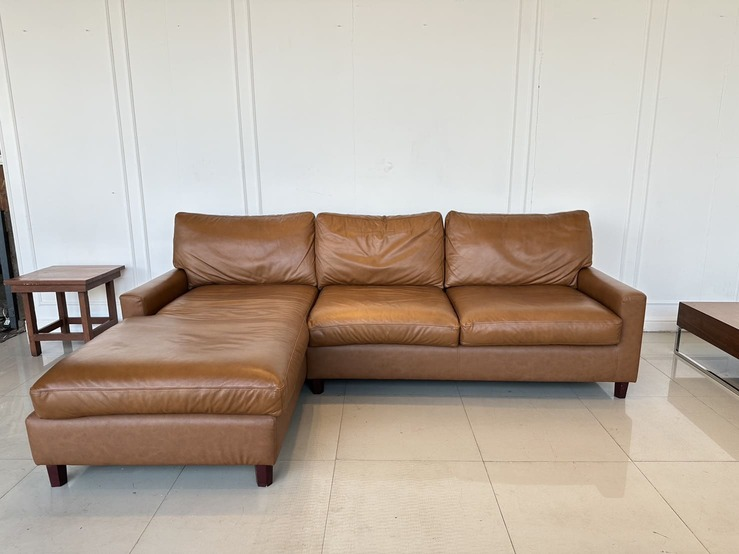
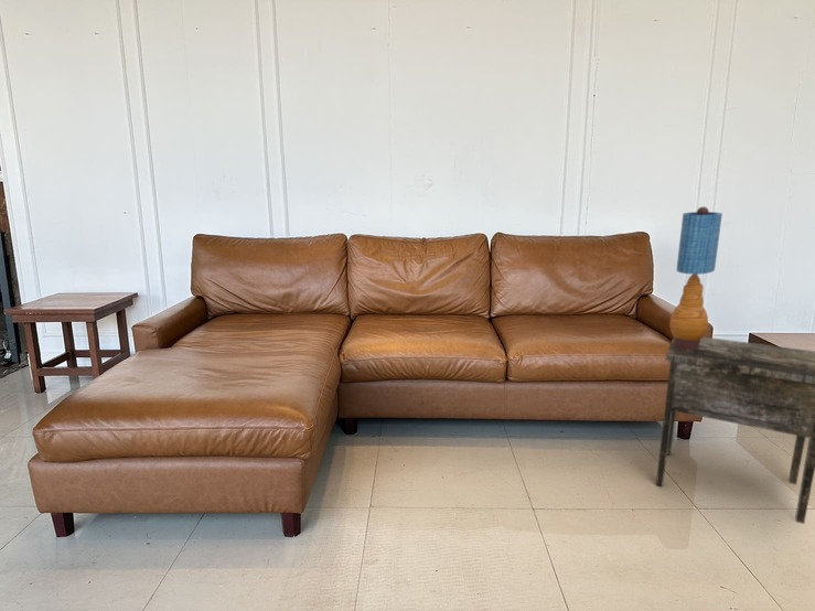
+ table lamp [669,205,723,350]
+ side table [655,335,815,525]
